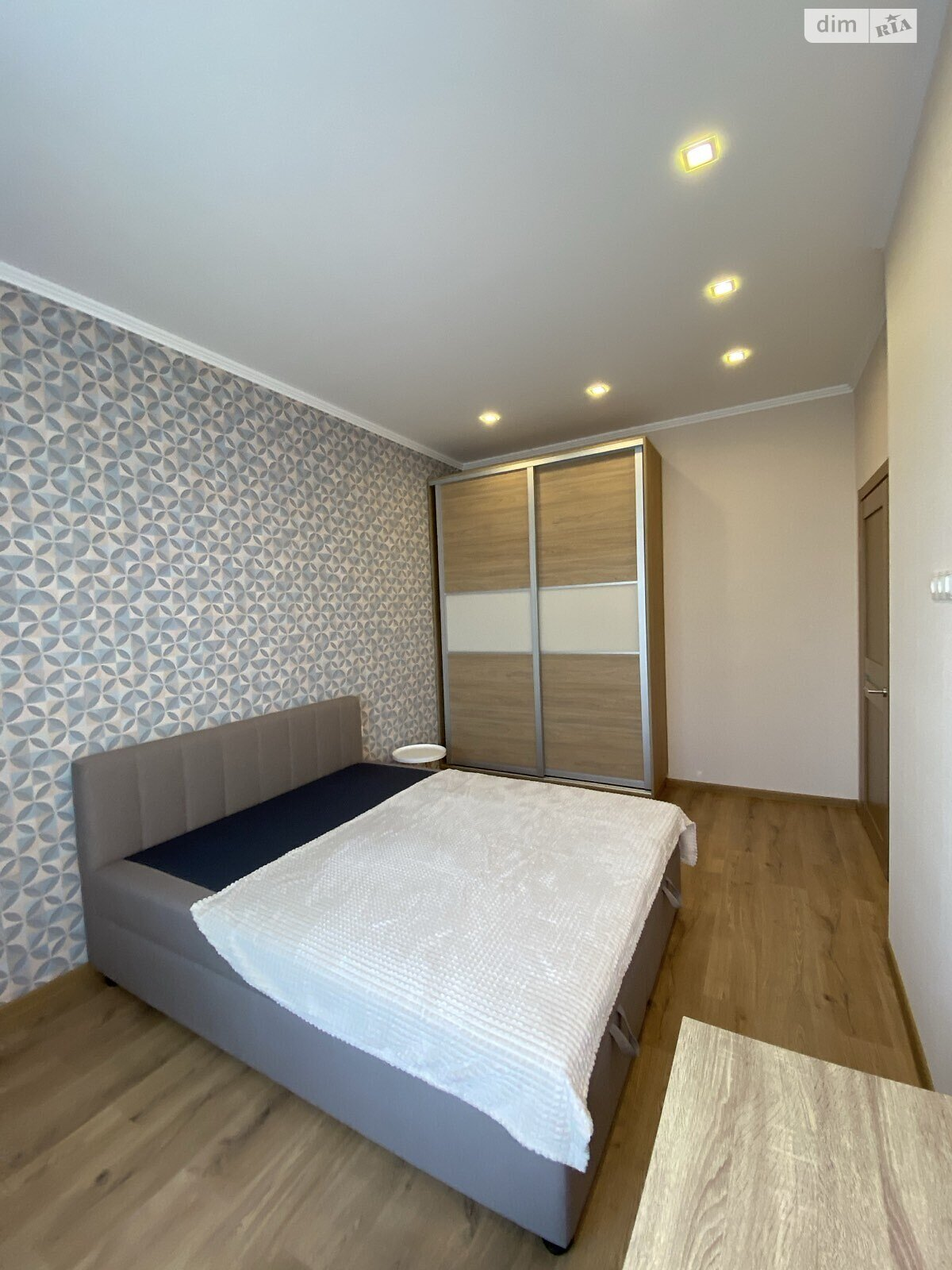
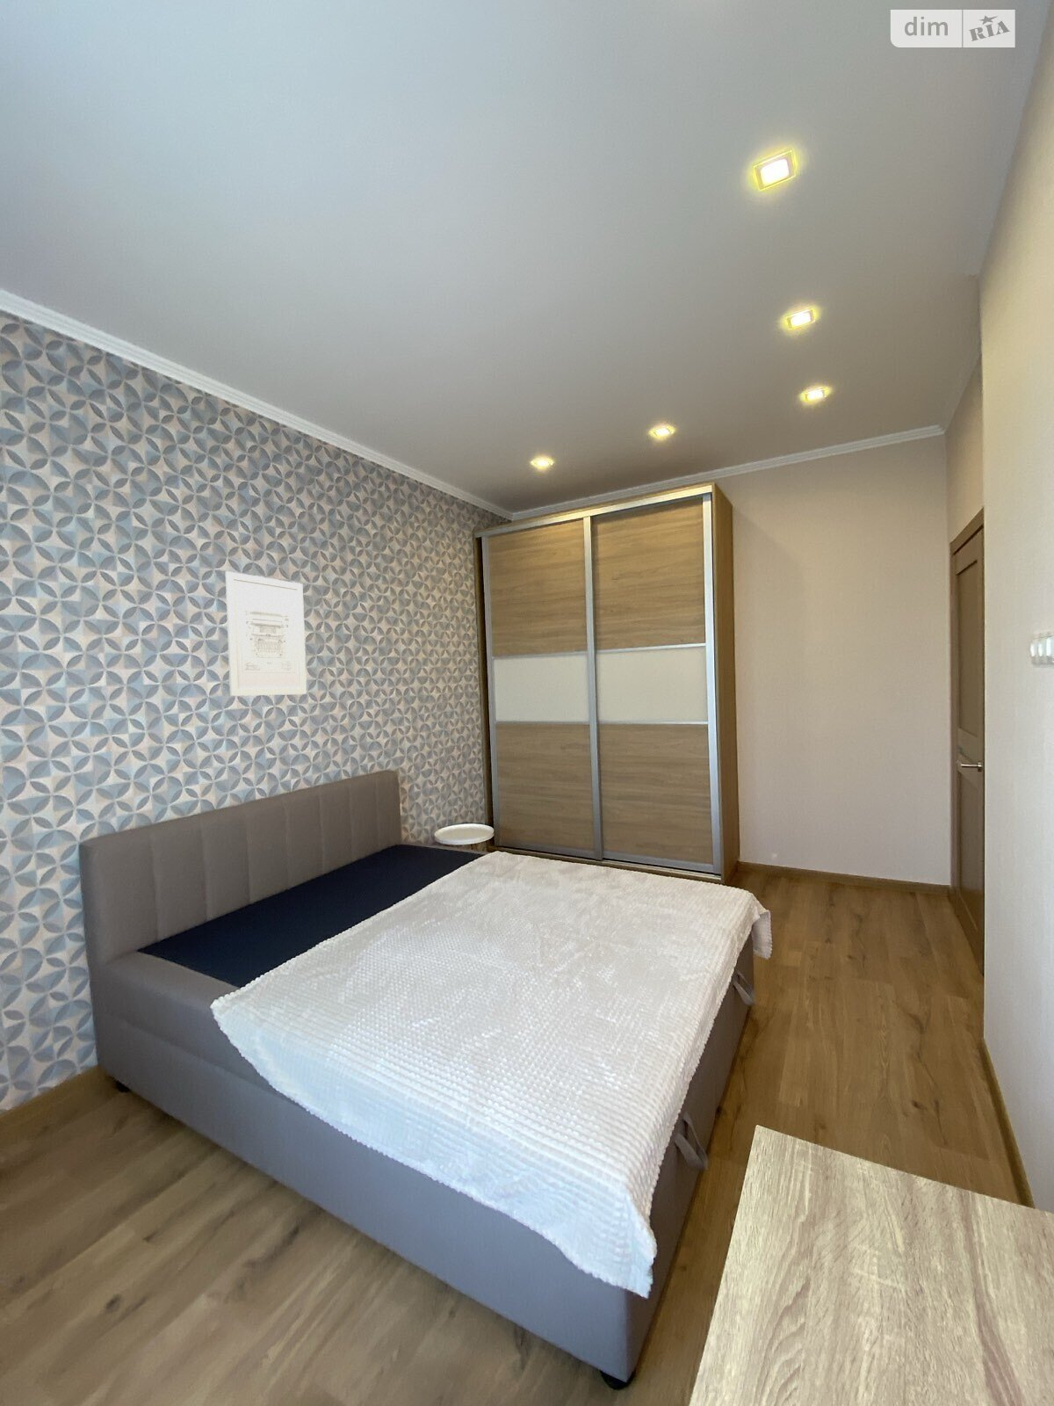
+ wall art [225,570,308,696]
